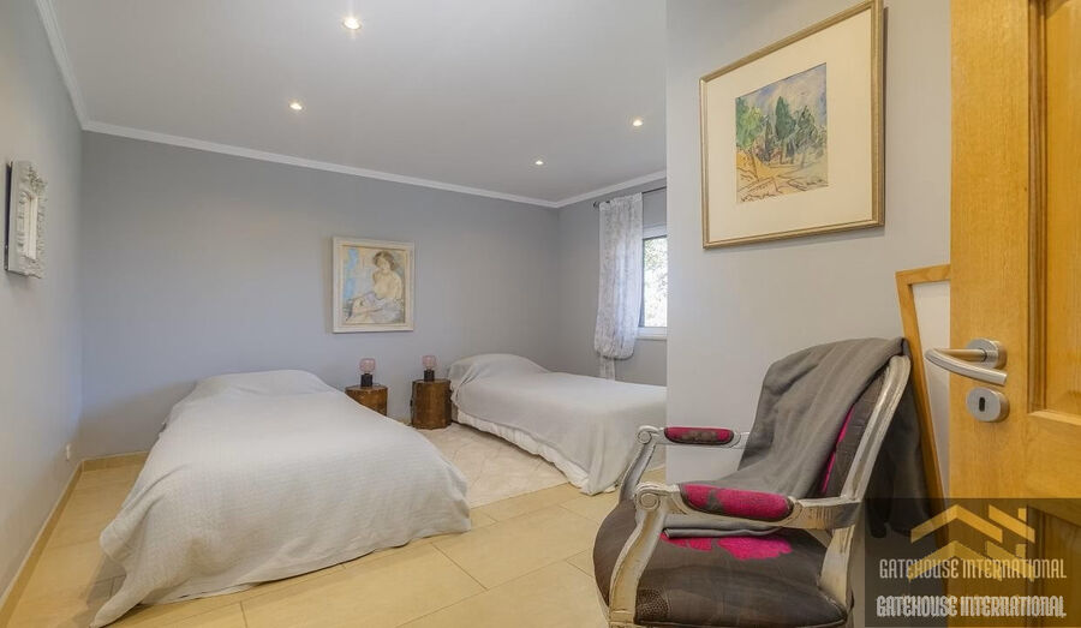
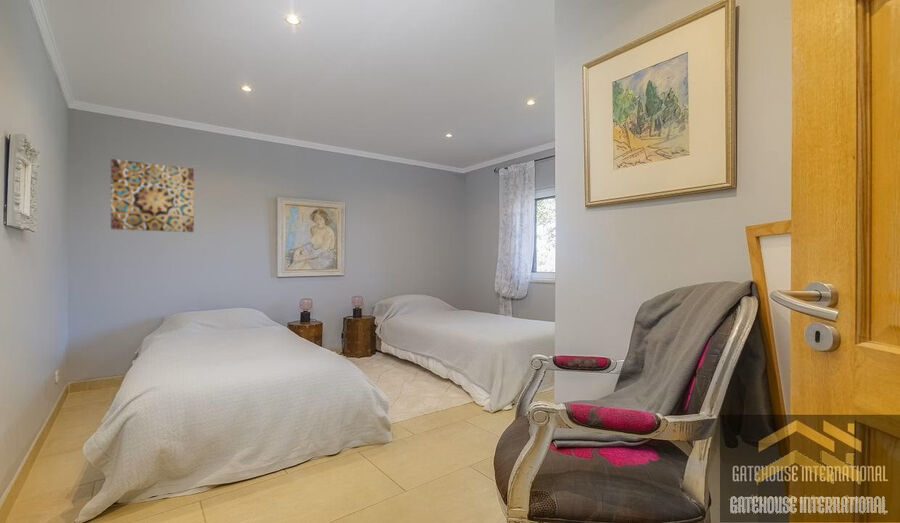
+ wall art [110,158,195,233]
